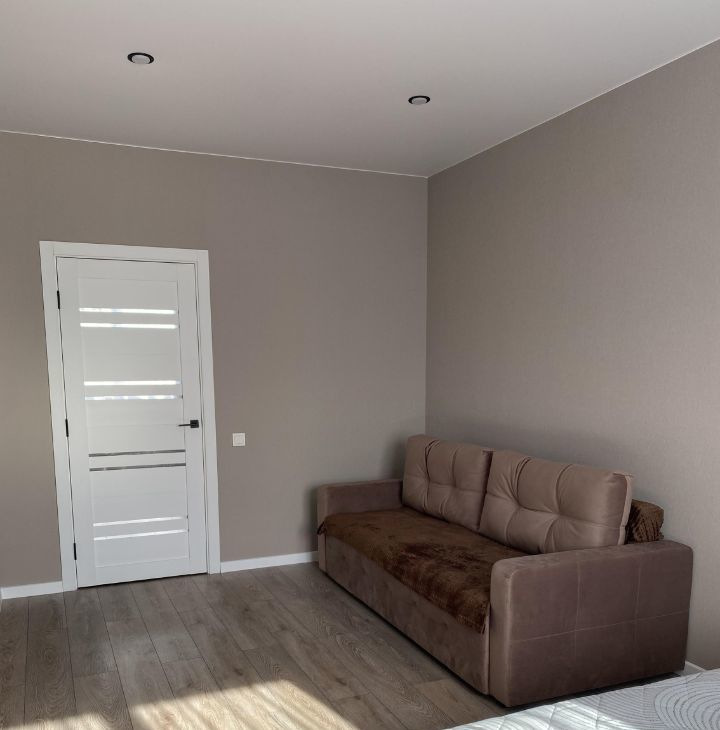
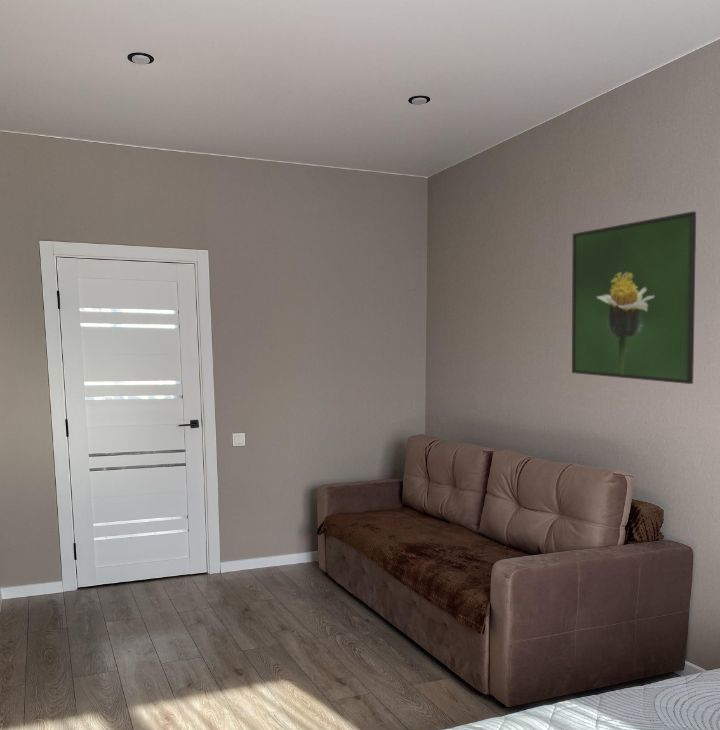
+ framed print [571,210,697,385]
